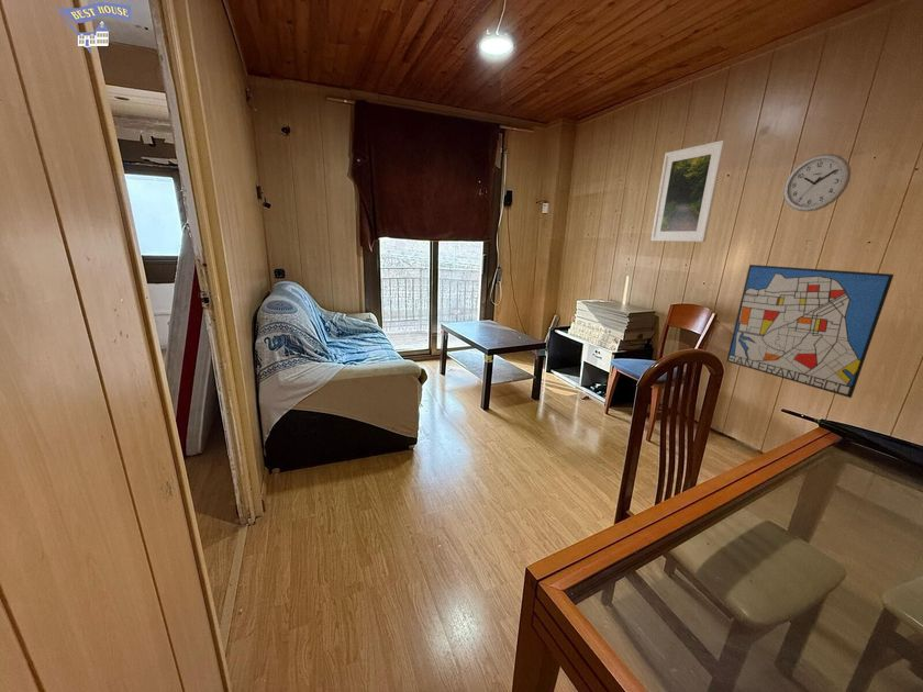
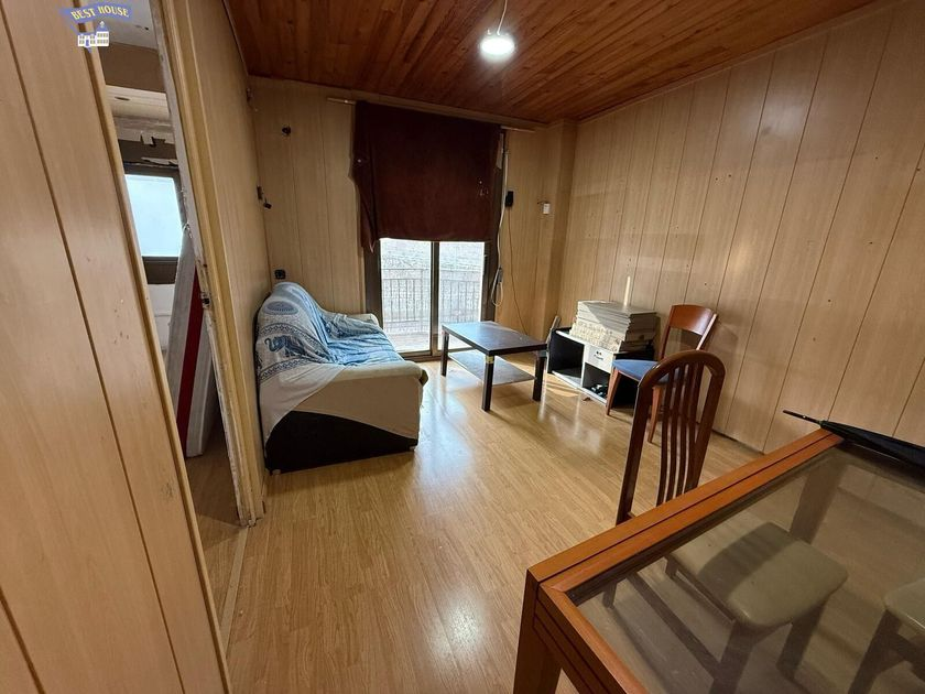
- wall art [725,264,894,399]
- wall clock [782,153,852,213]
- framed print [649,139,726,243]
